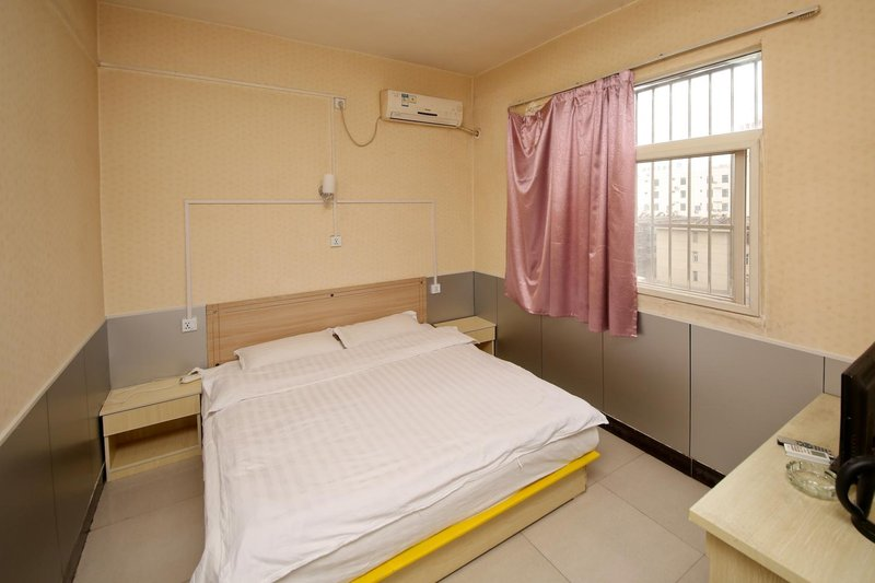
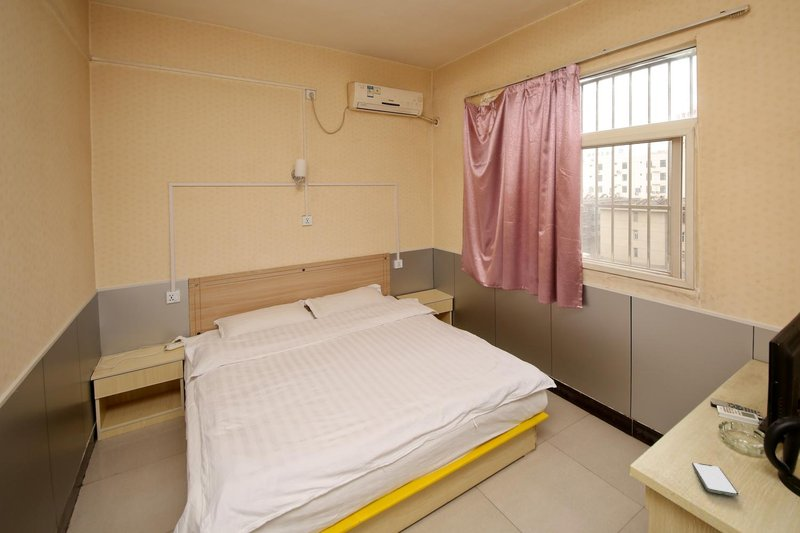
+ smartphone [691,462,740,498]
